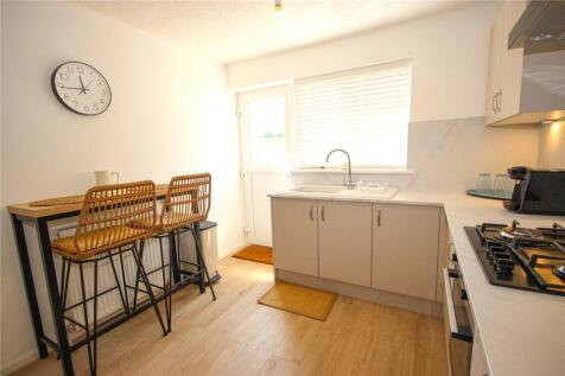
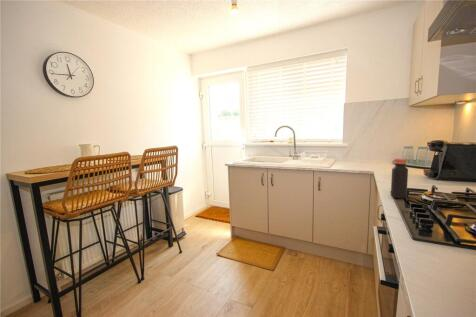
+ bottle [390,158,409,199]
